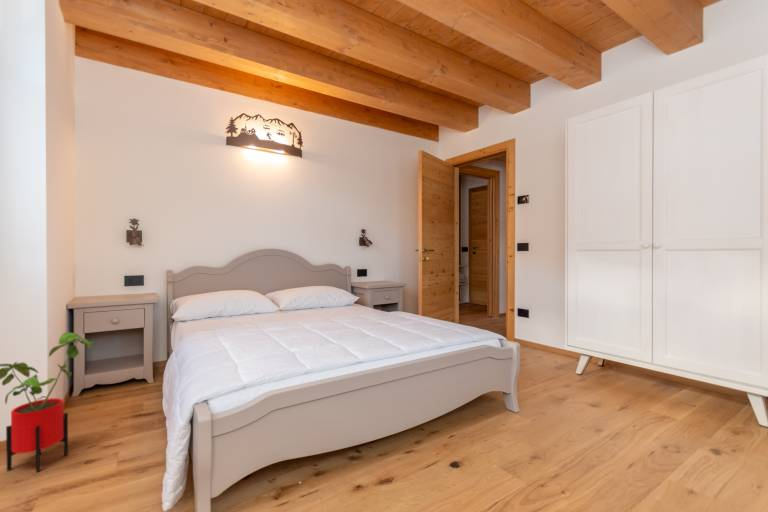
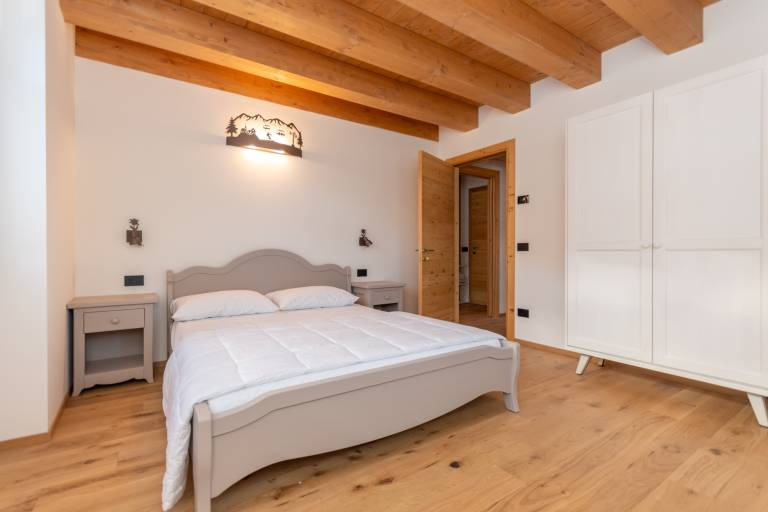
- house plant [0,331,95,473]
